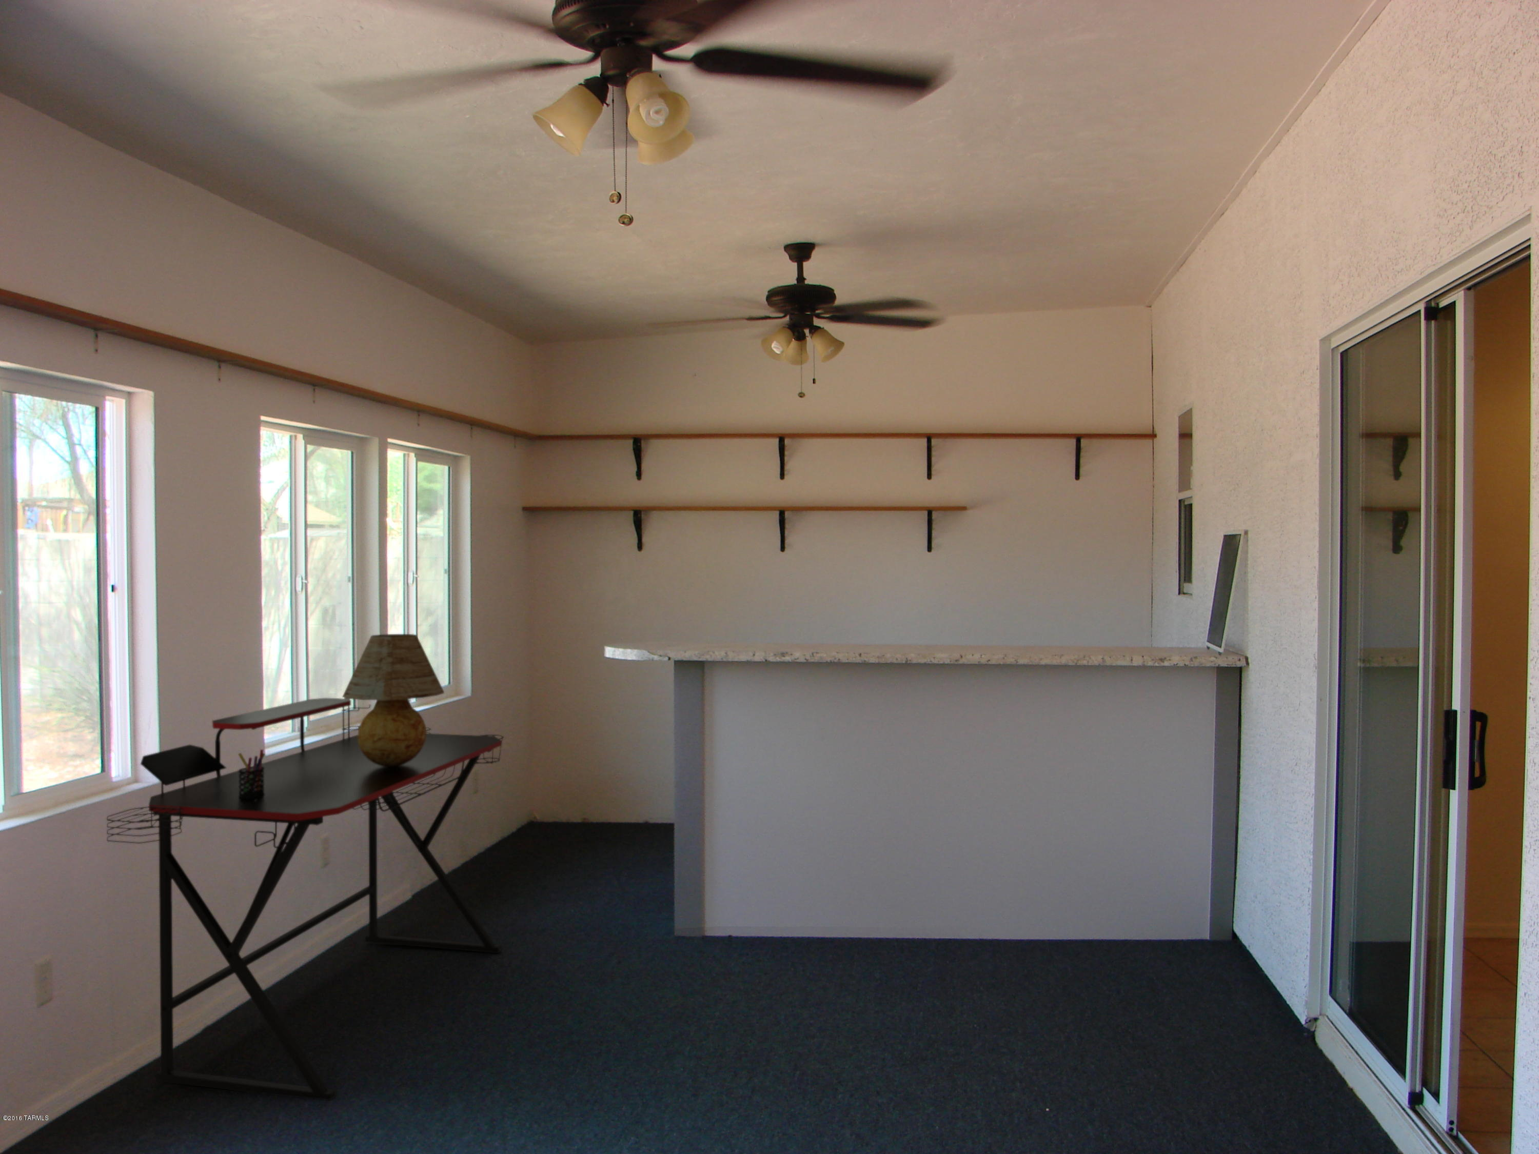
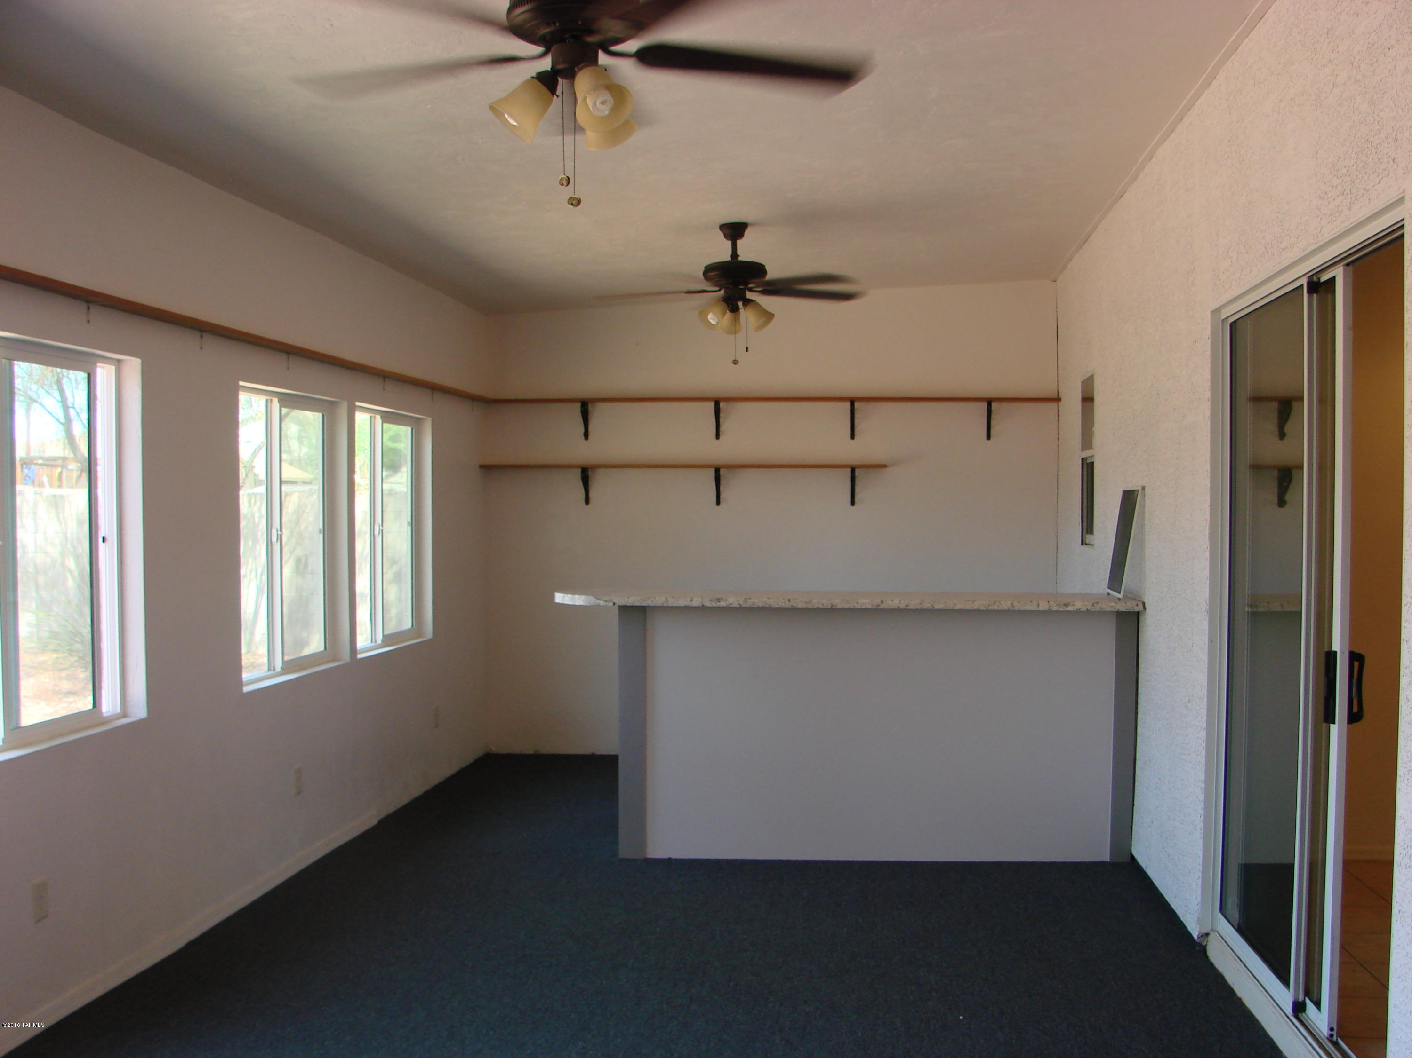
- desk [107,697,505,1101]
- pen holder [238,749,265,799]
- table lamp [342,634,445,767]
